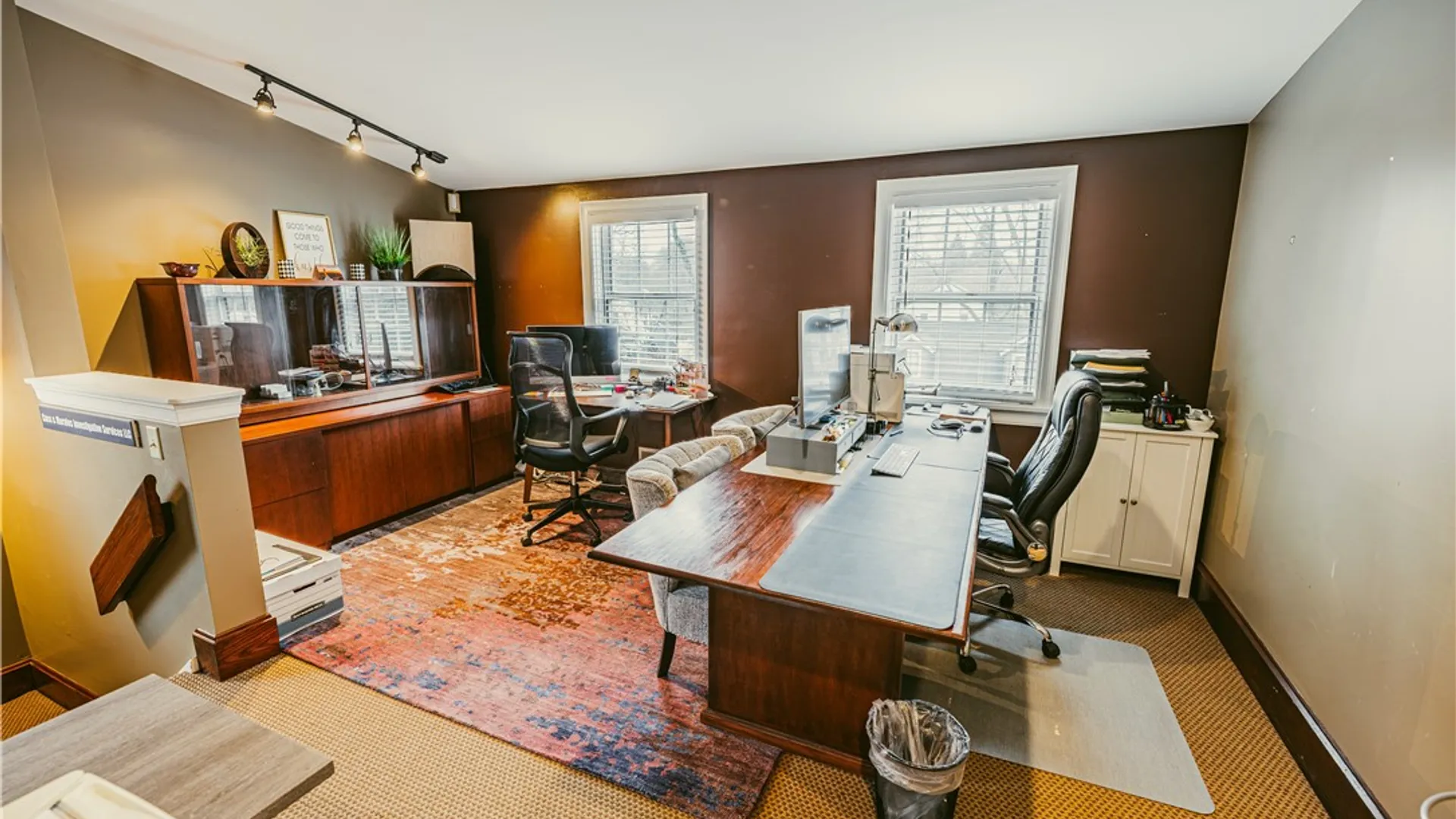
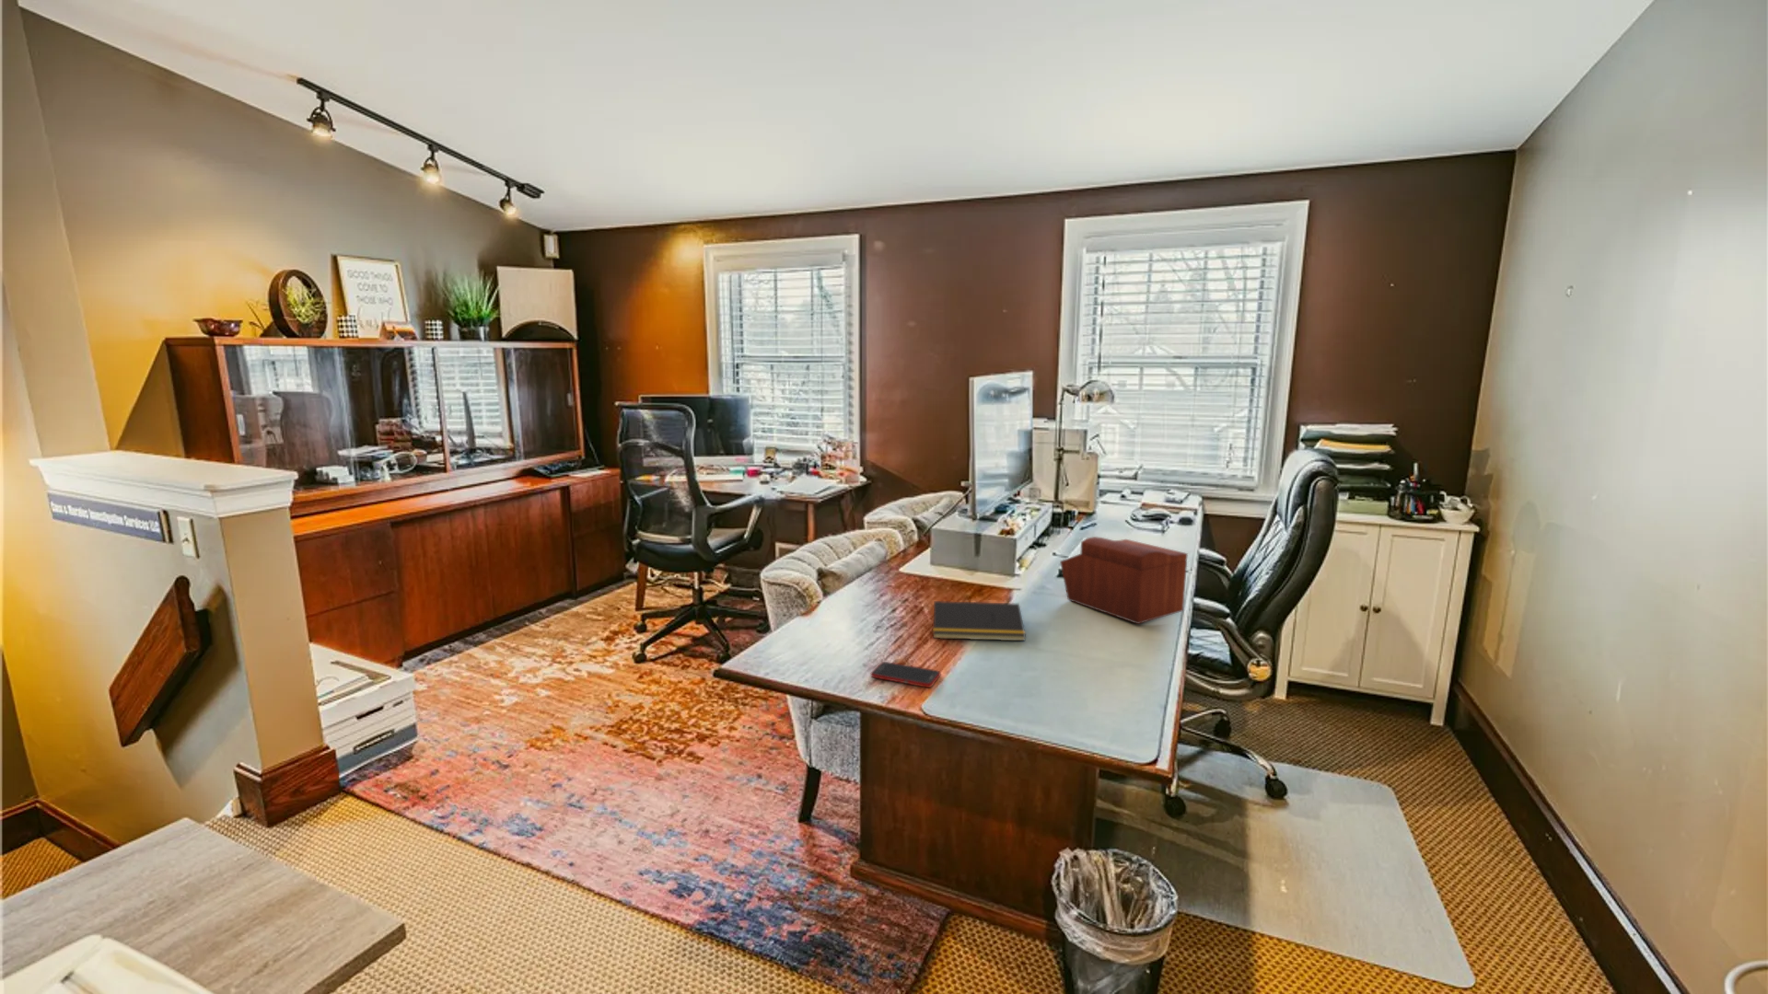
+ notepad [930,600,1027,642]
+ sewing box [1059,535,1189,625]
+ cell phone [869,660,941,688]
